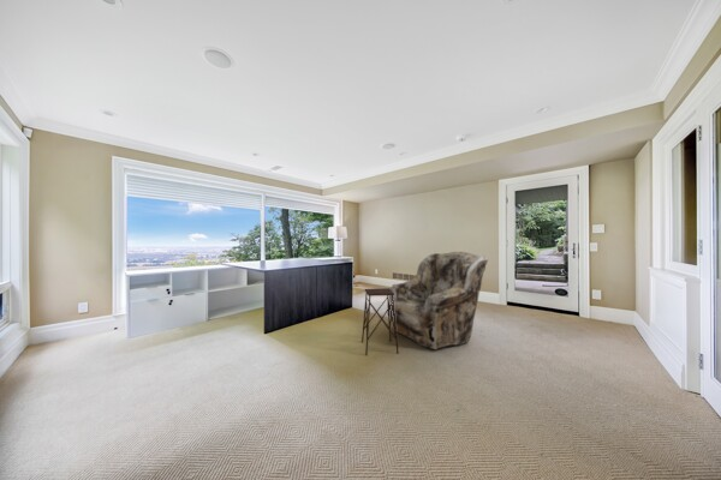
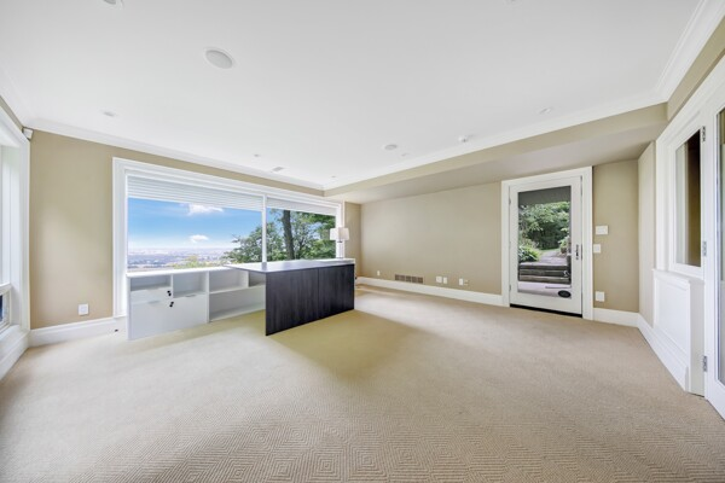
- side table [360,287,400,356]
- armchair [386,251,489,350]
